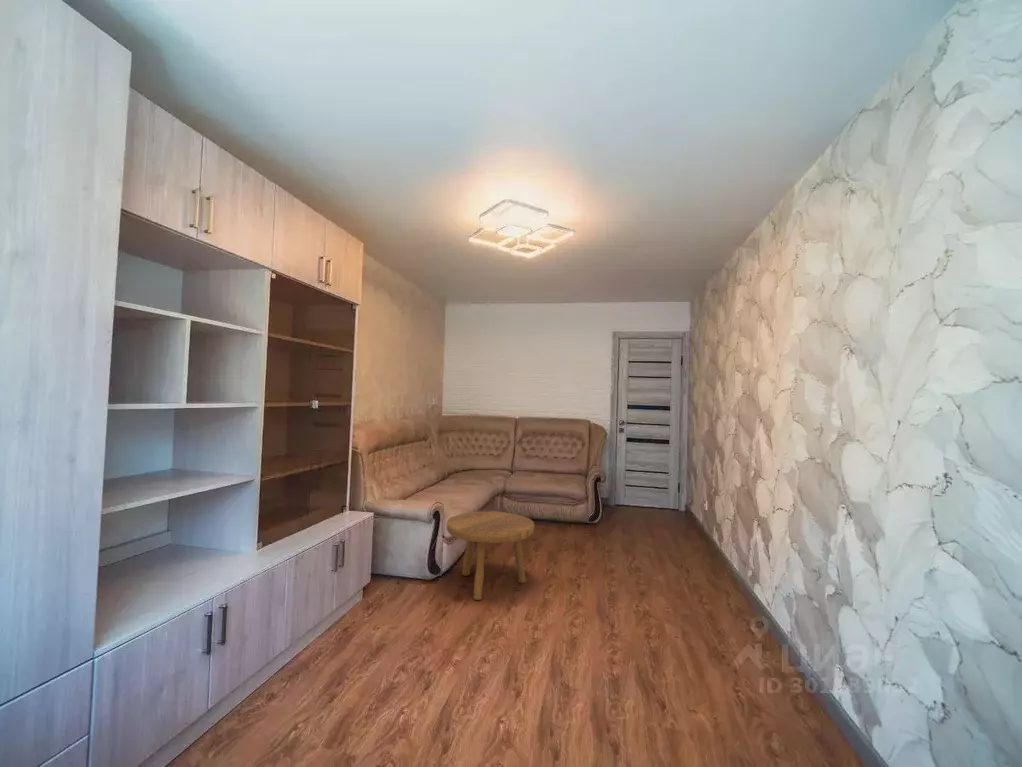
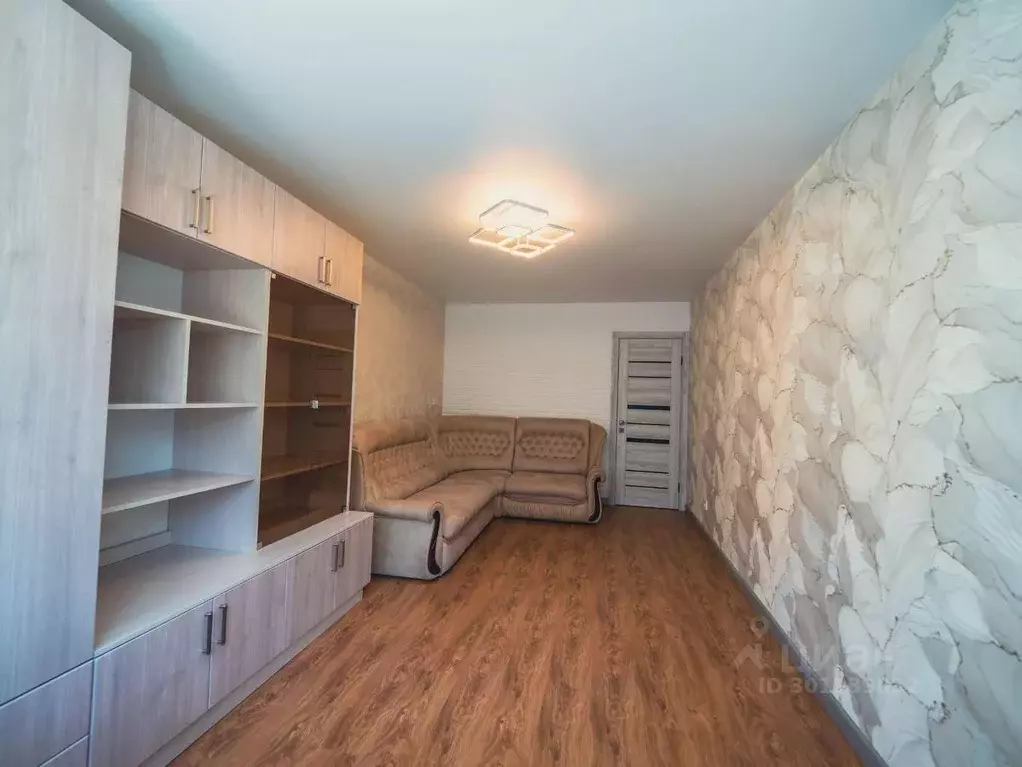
- footstool [446,510,535,601]
